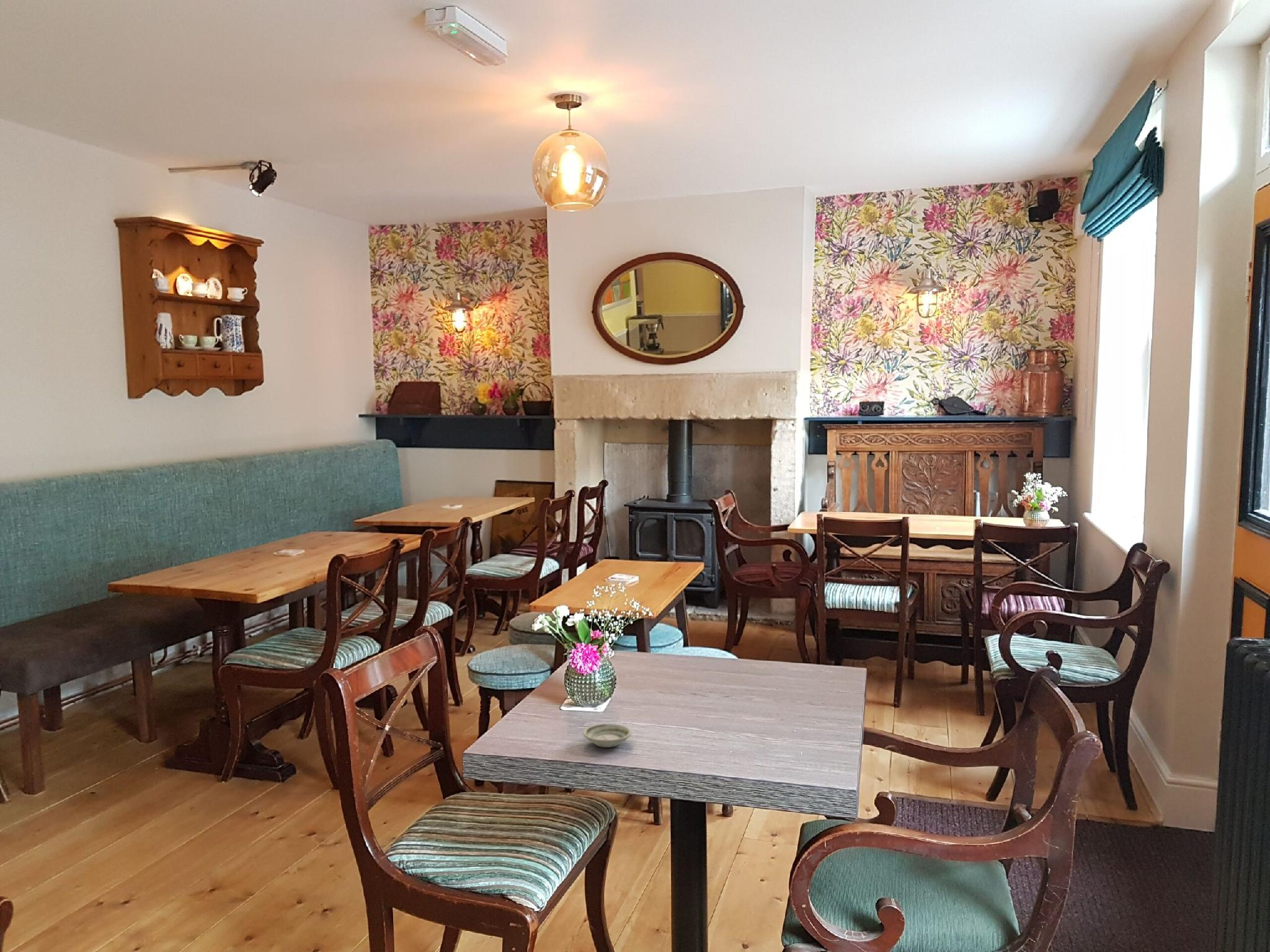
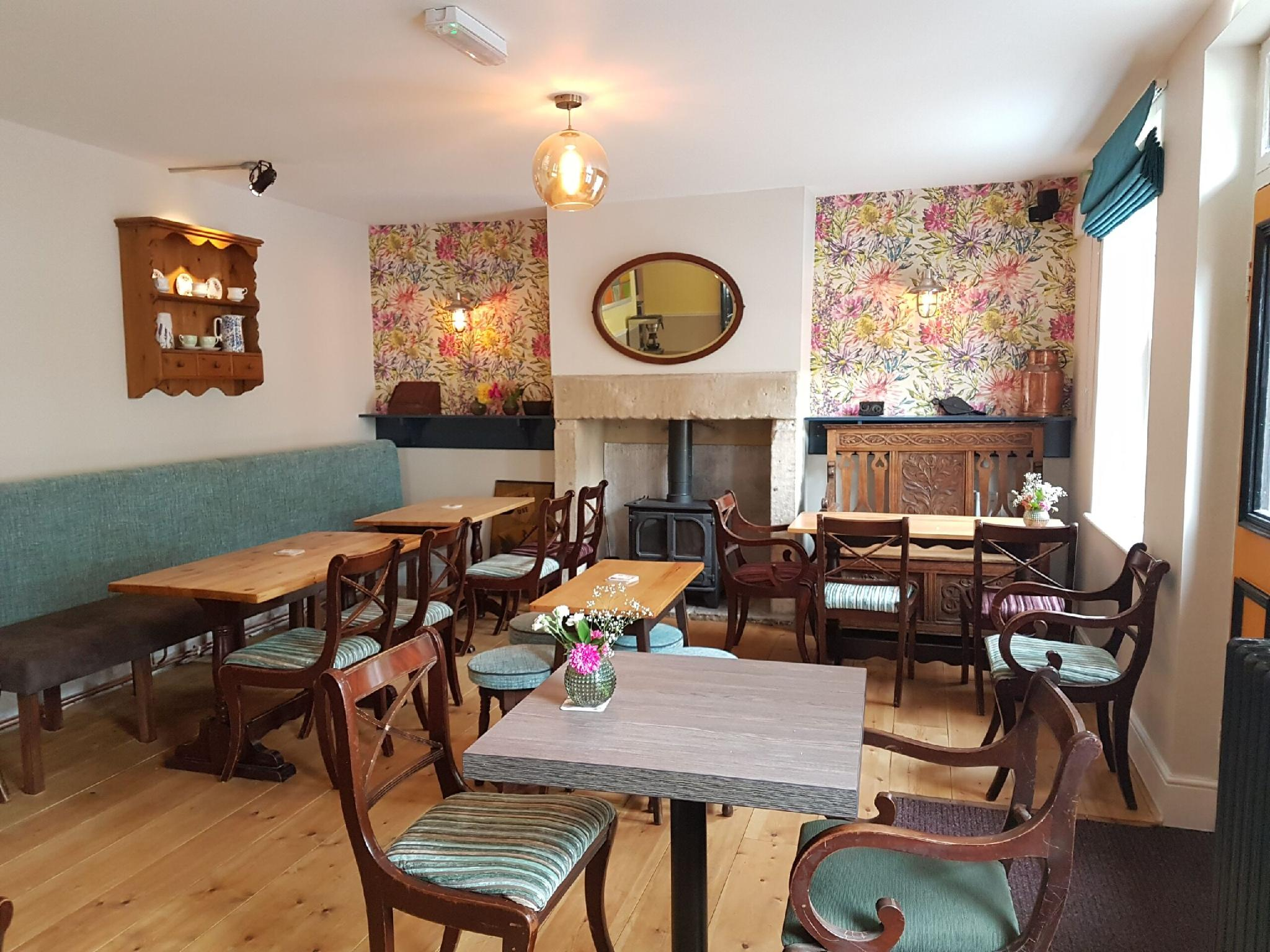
- saucer [582,723,632,748]
